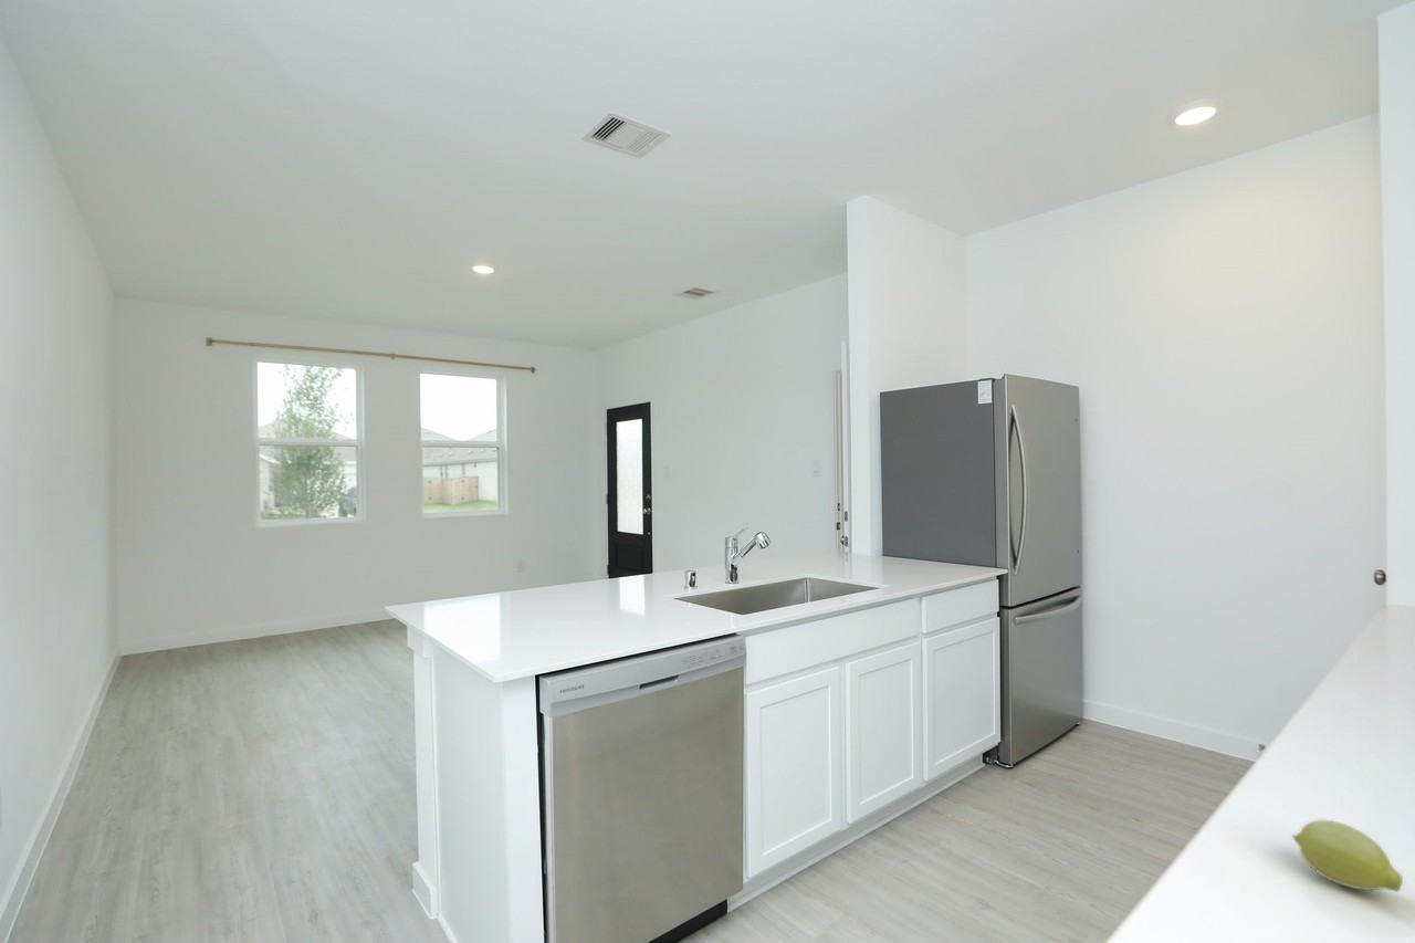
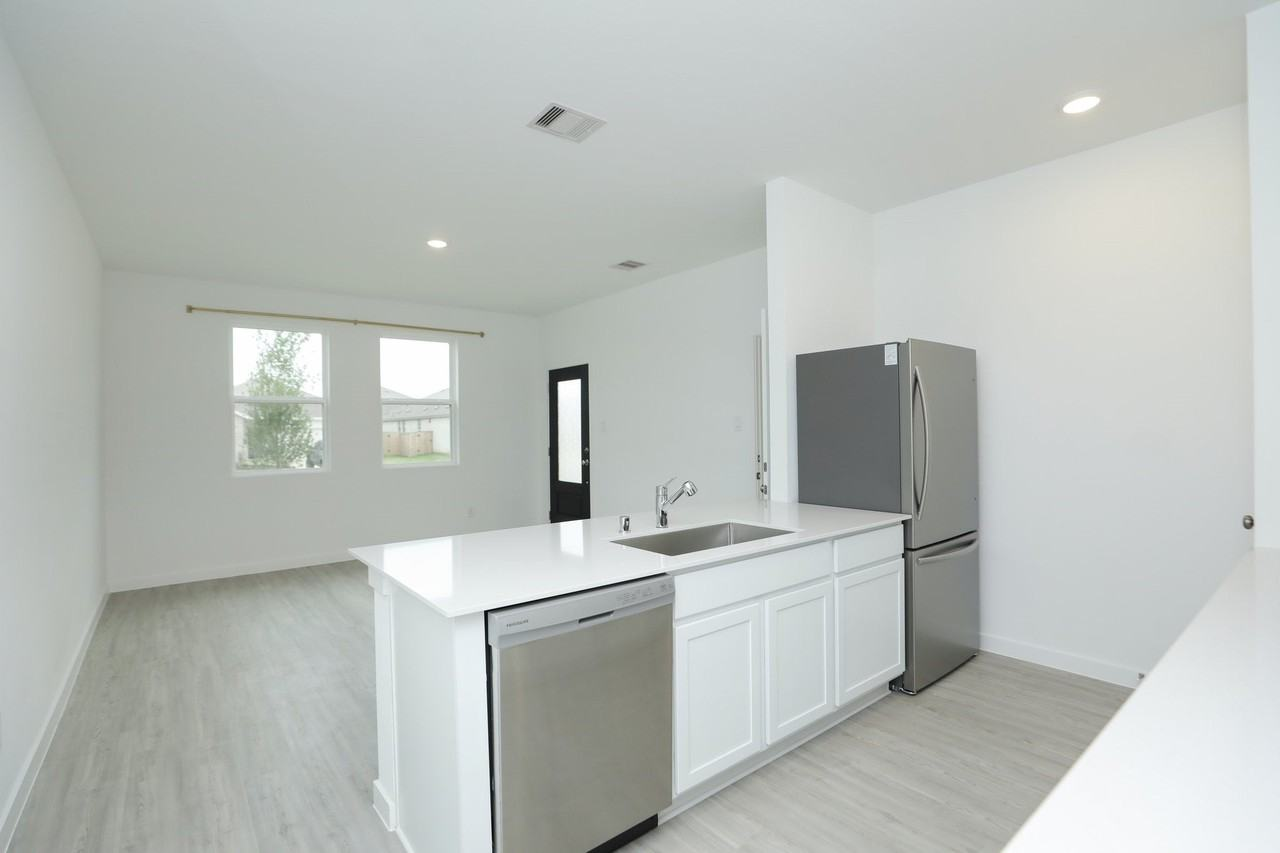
- fruit [1291,819,1404,893]
